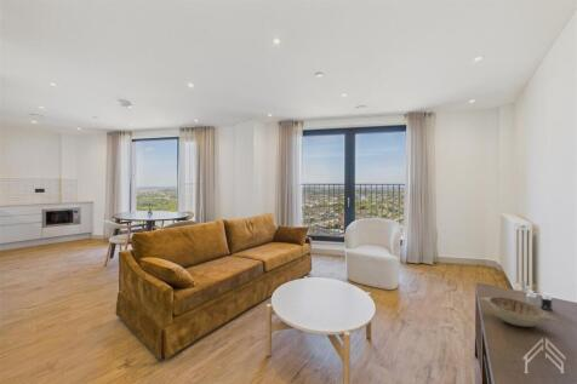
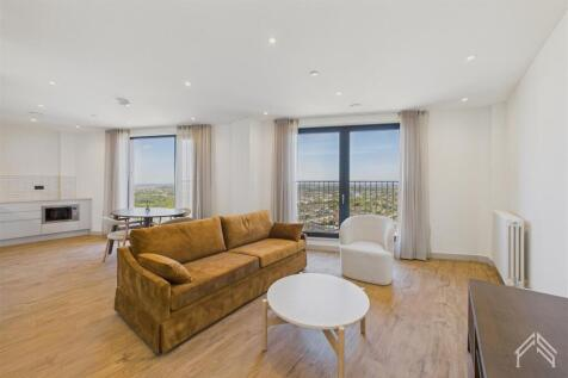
- candle [525,290,553,311]
- decorative bowl [479,296,558,328]
